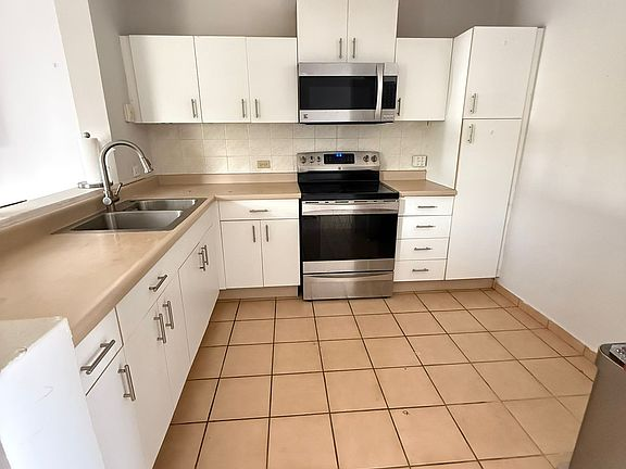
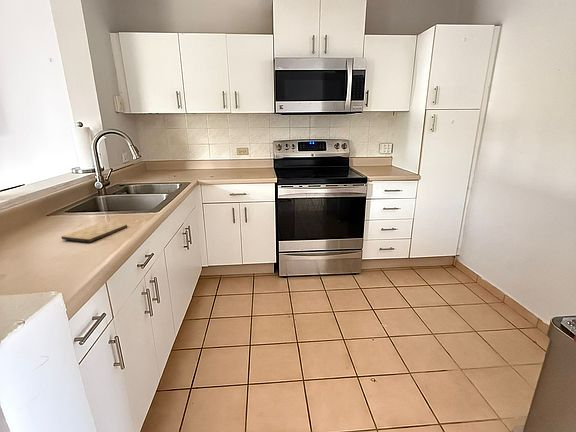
+ cutting board [60,222,128,243]
